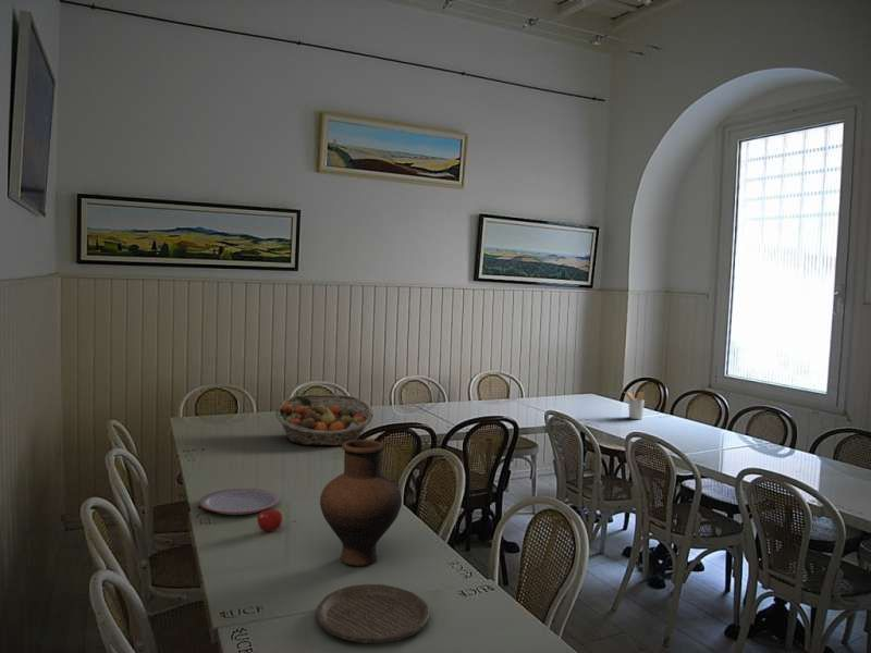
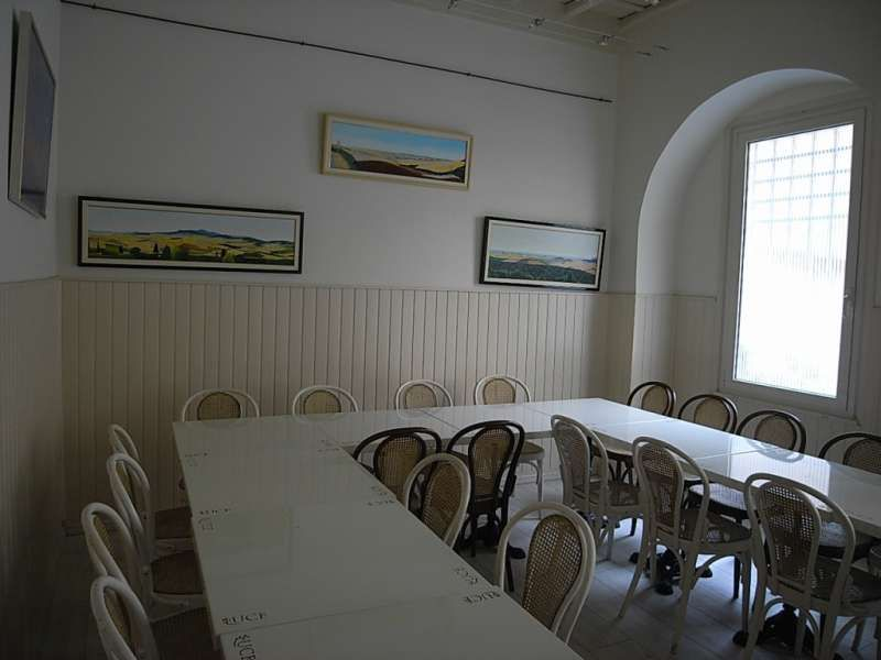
- vase [319,439,403,567]
- apple [256,507,283,532]
- fruit basket [274,393,375,446]
- utensil holder [622,390,646,420]
- plate [198,488,281,516]
- plate [315,583,430,644]
